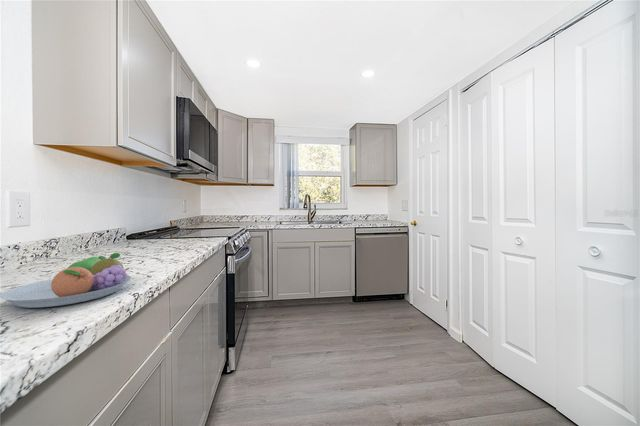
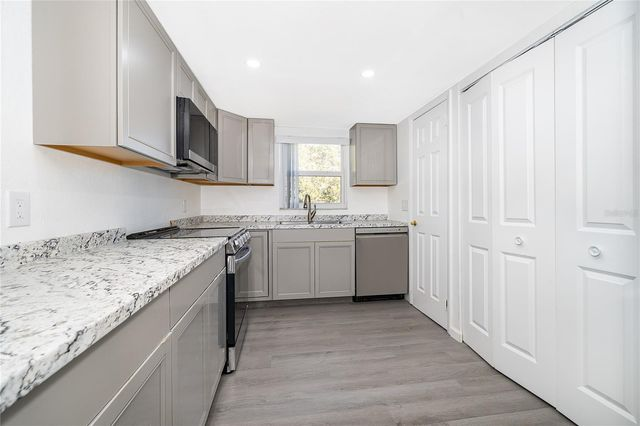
- fruit bowl [0,252,132,309]
